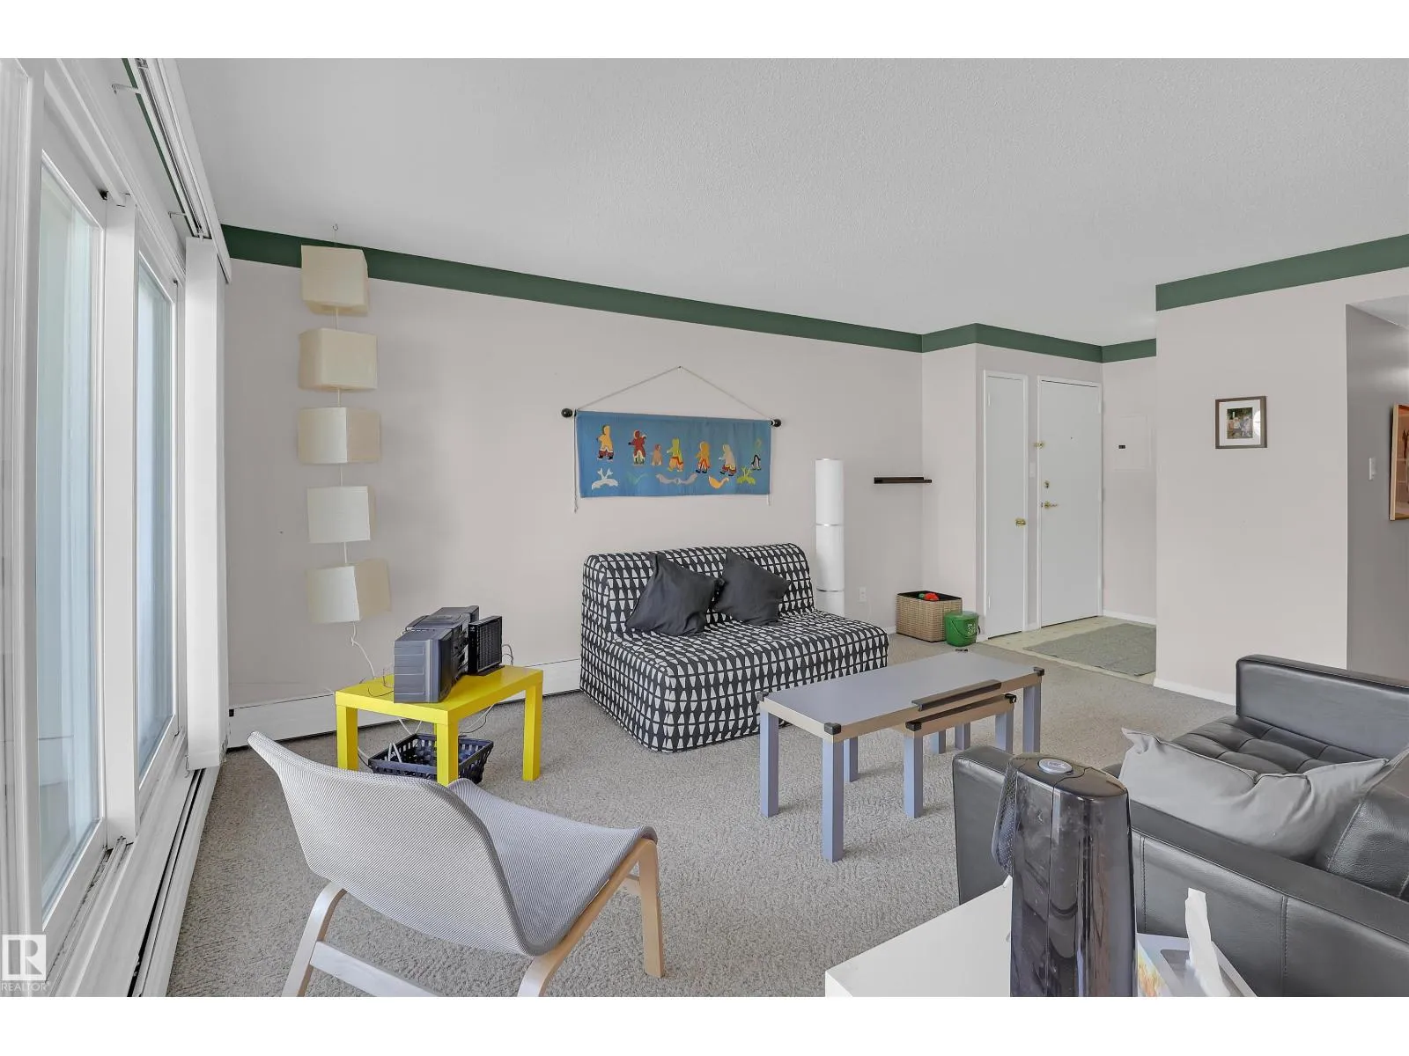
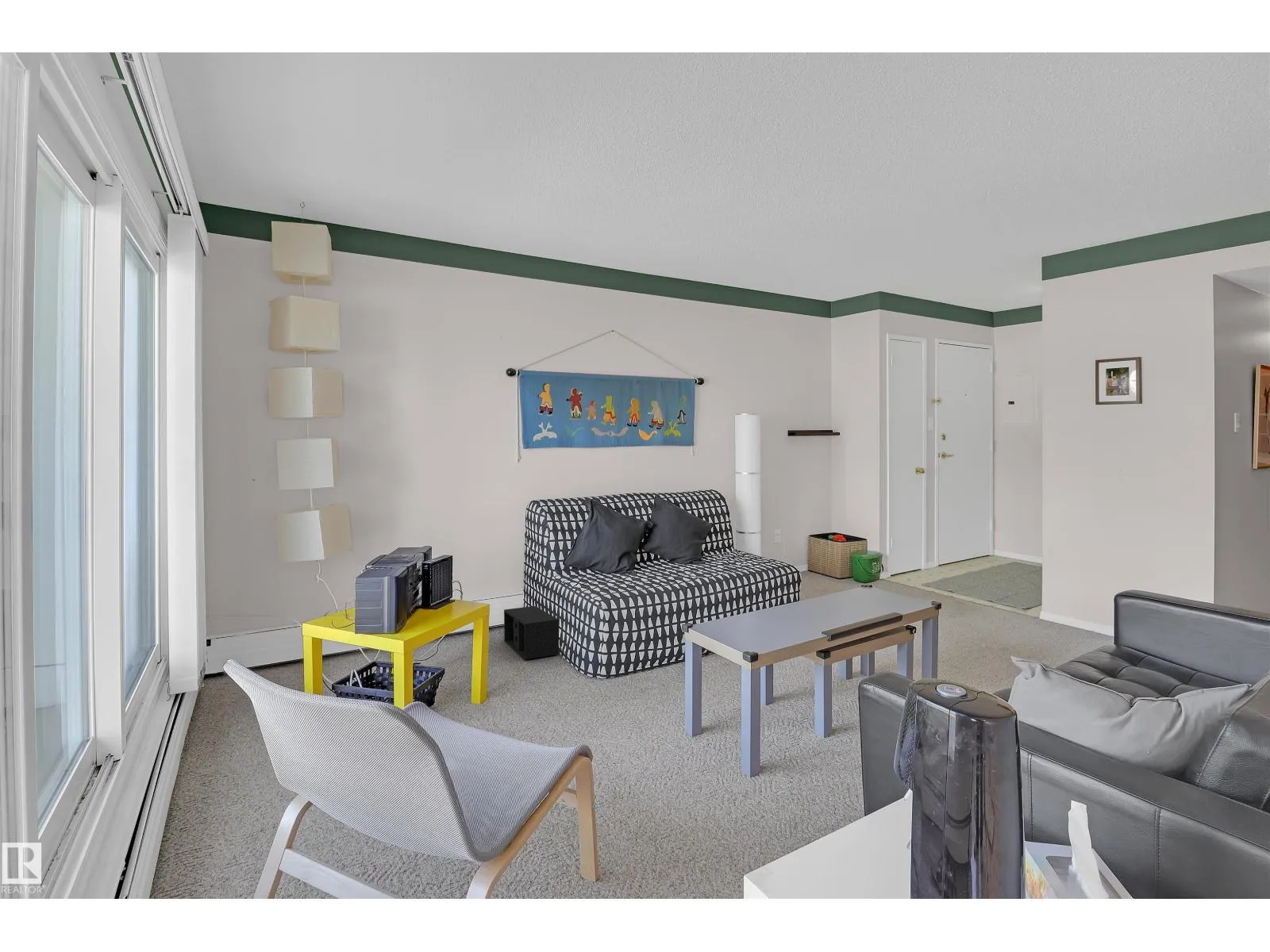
+ speaker [503,605,560,660]
